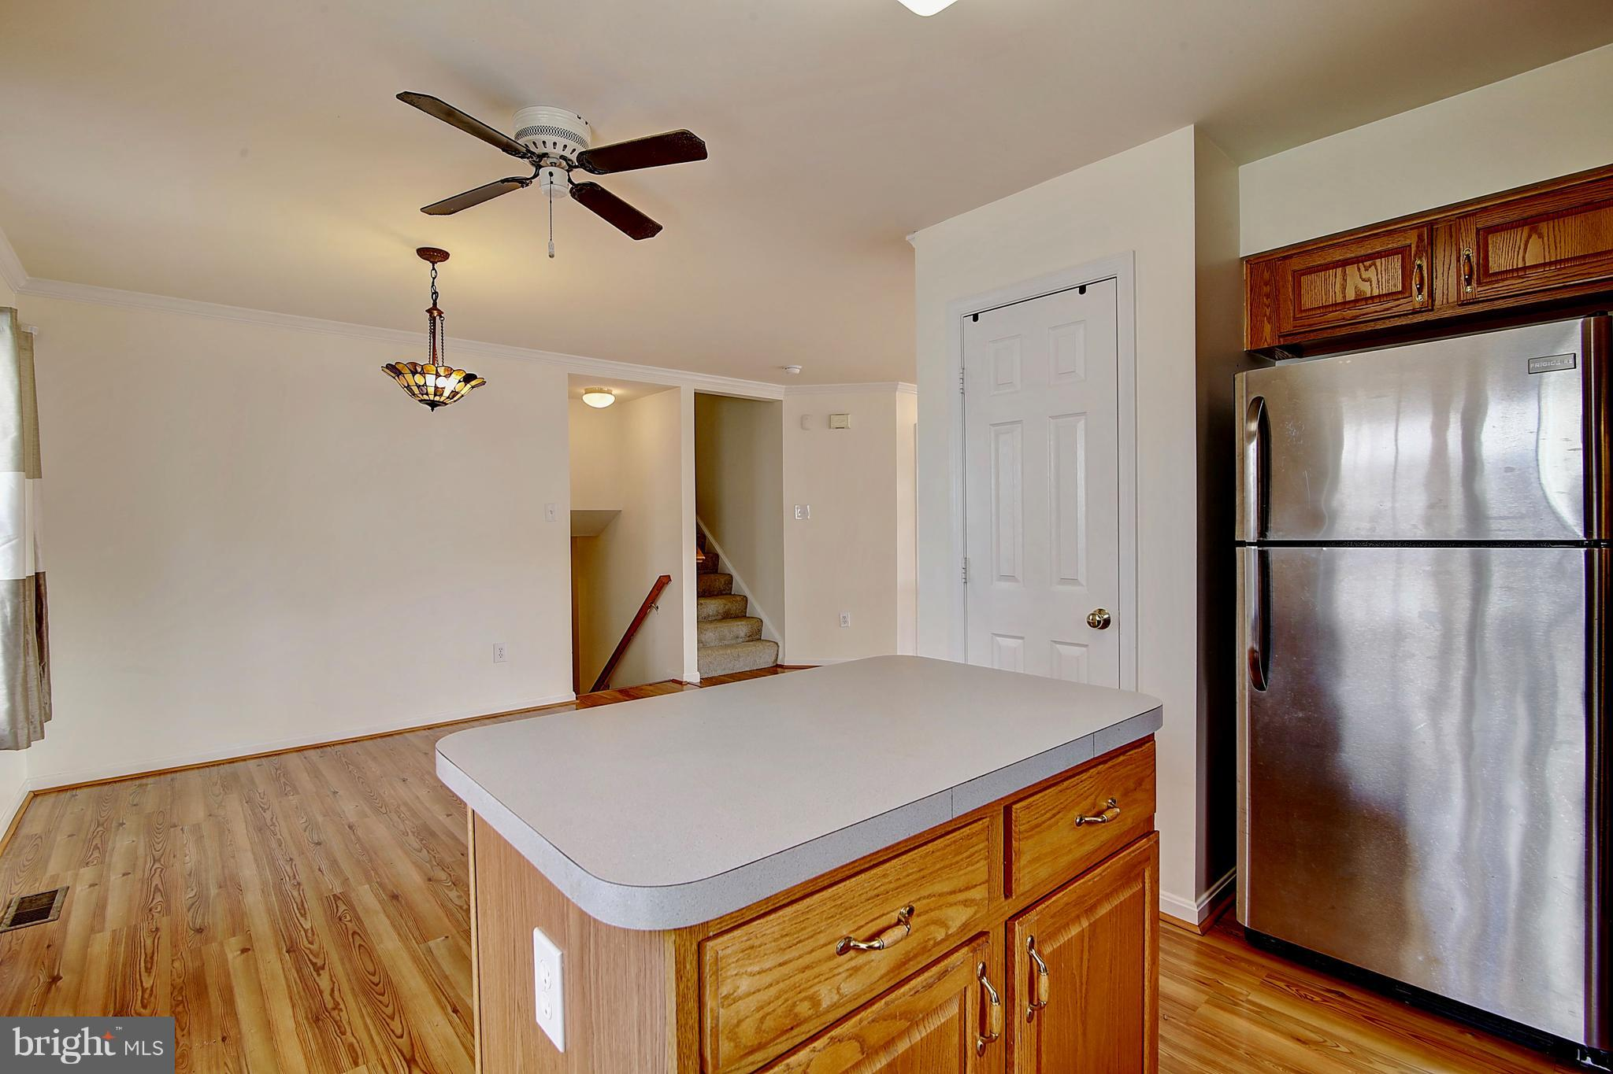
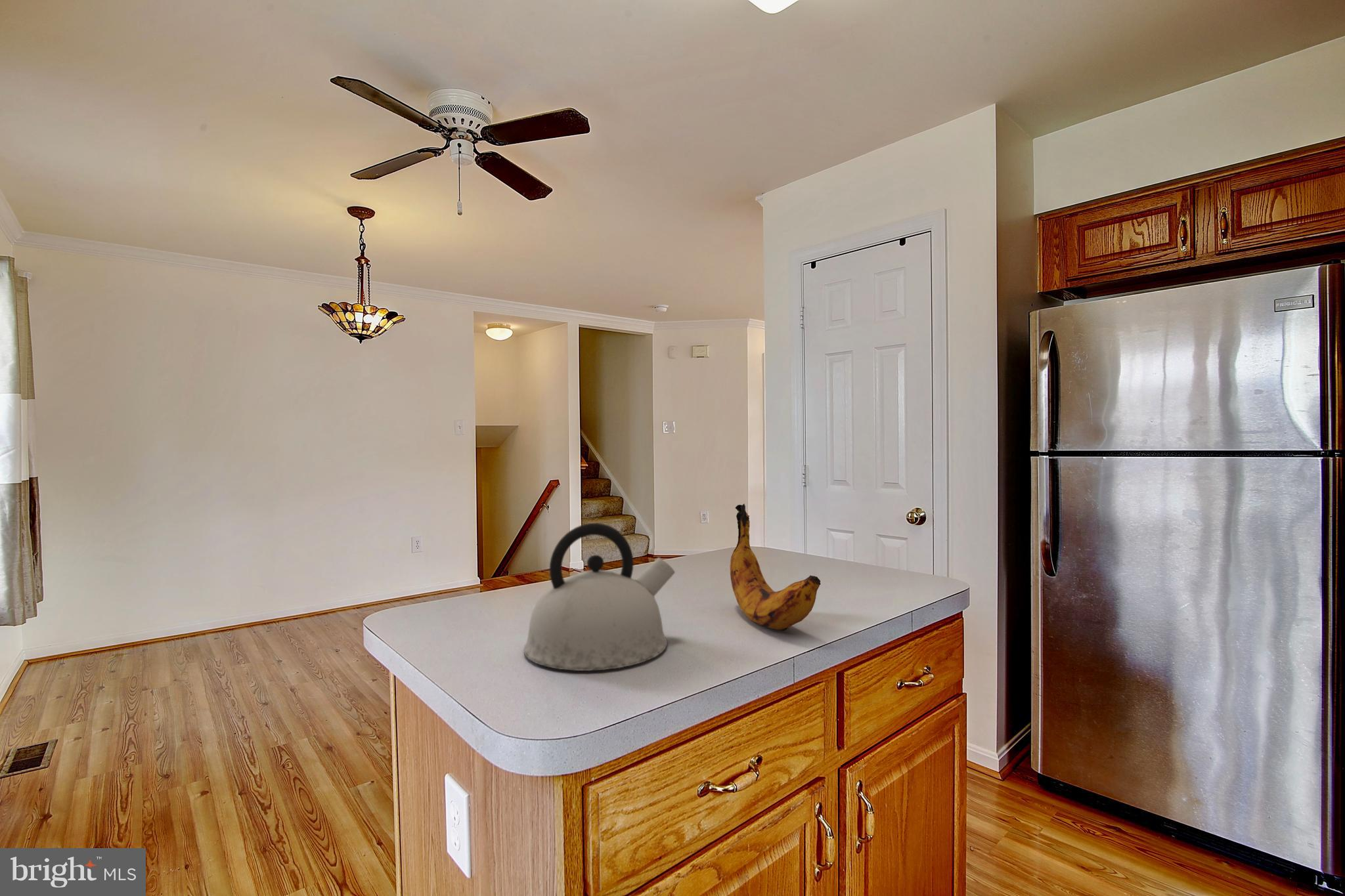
+ kettle [523,523,676,672]
+ banana [730,503,821,631]
